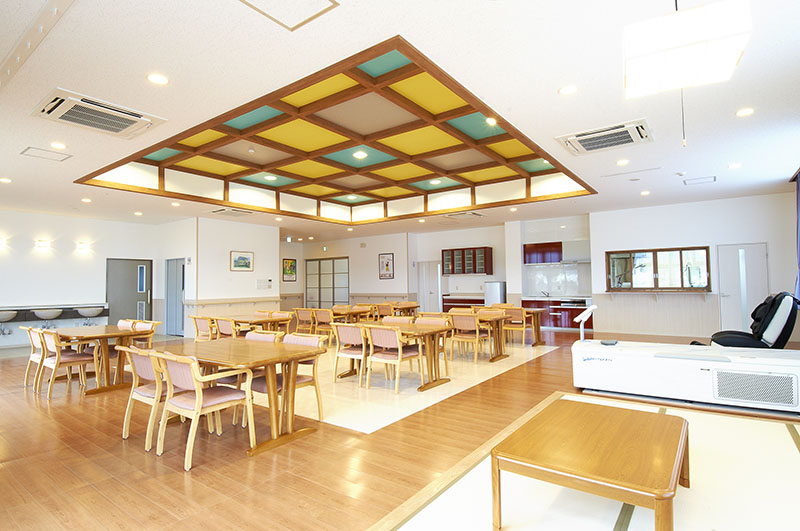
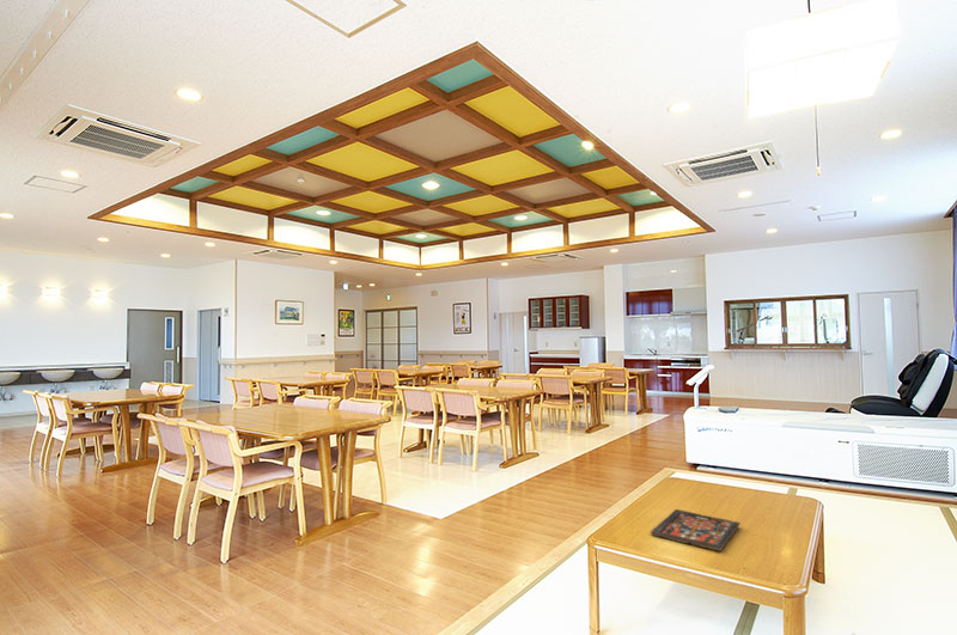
+ board game [650,508,742,552]
